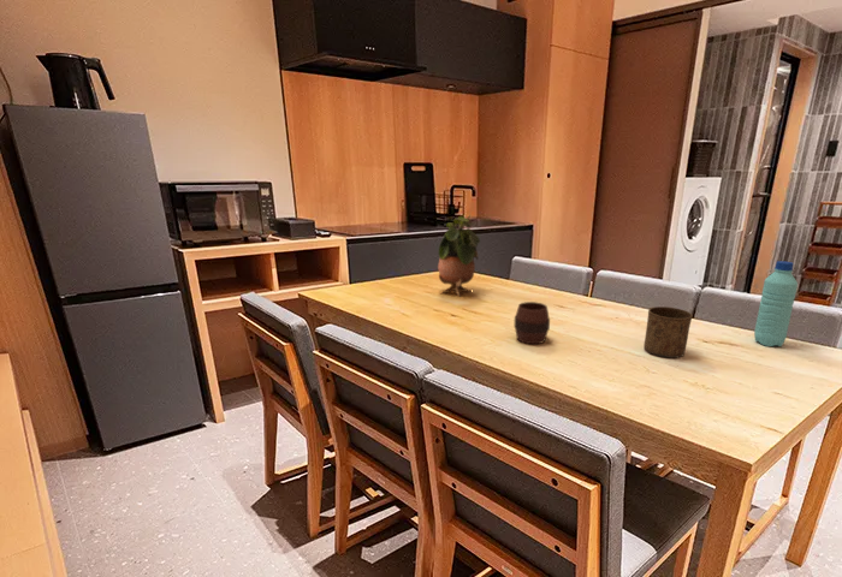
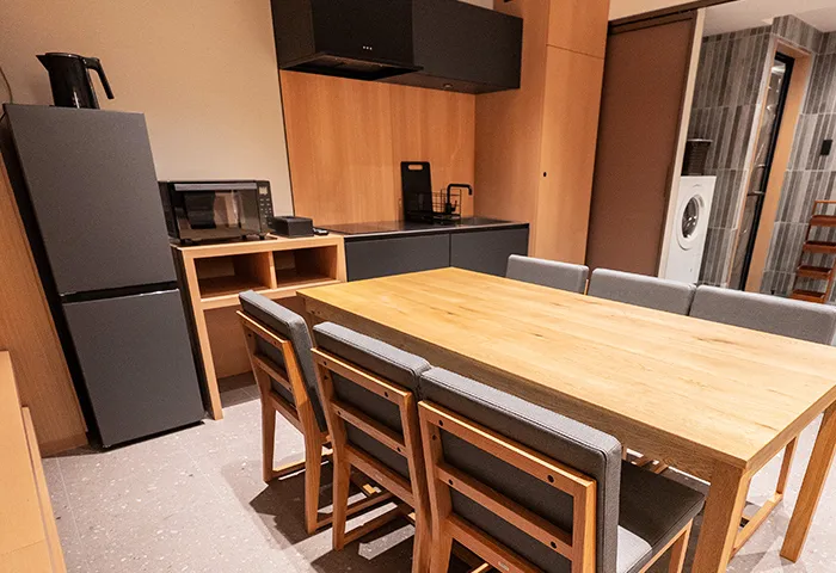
- cup [642,305,694,359]
- water bottle [753,260,799,347]
- potted plant [437,214,481,298]
- cup [512,301,551,345]
